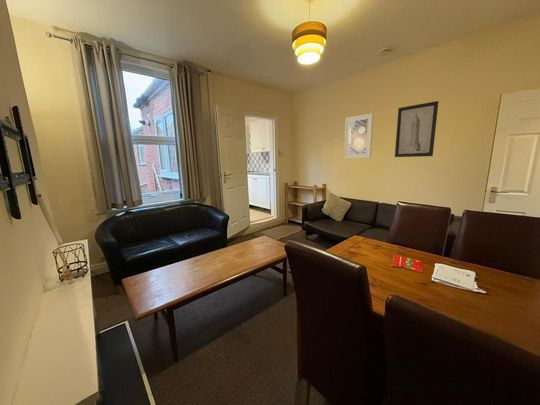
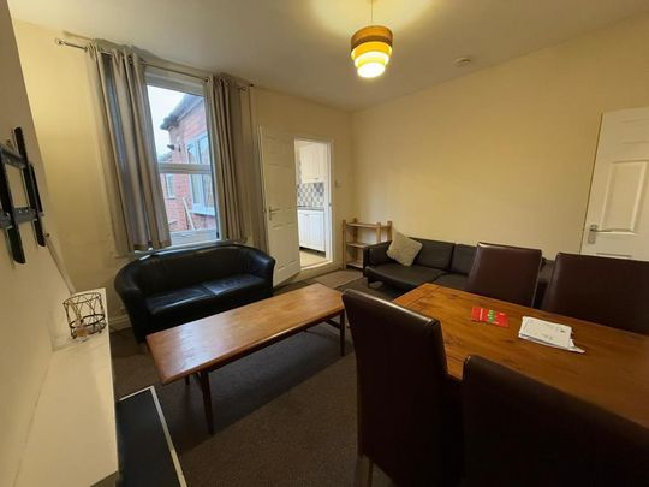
- wall art [394,100,440,158]
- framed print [343,112,374,160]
